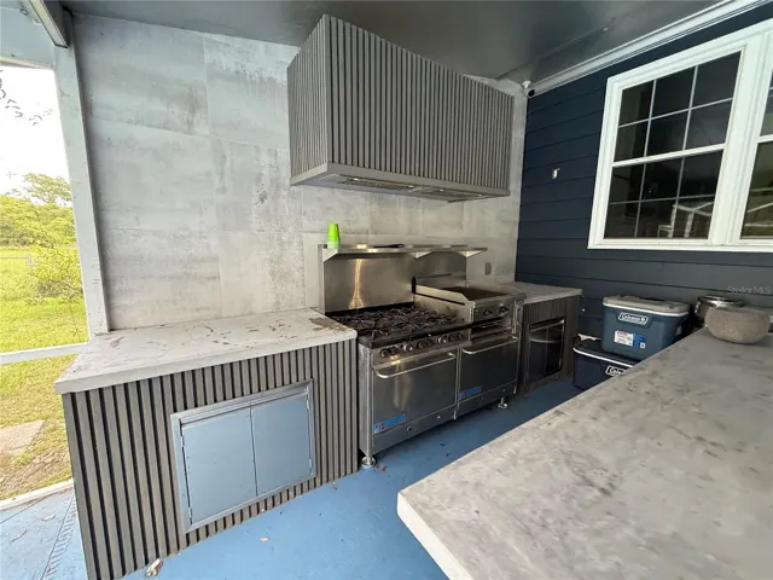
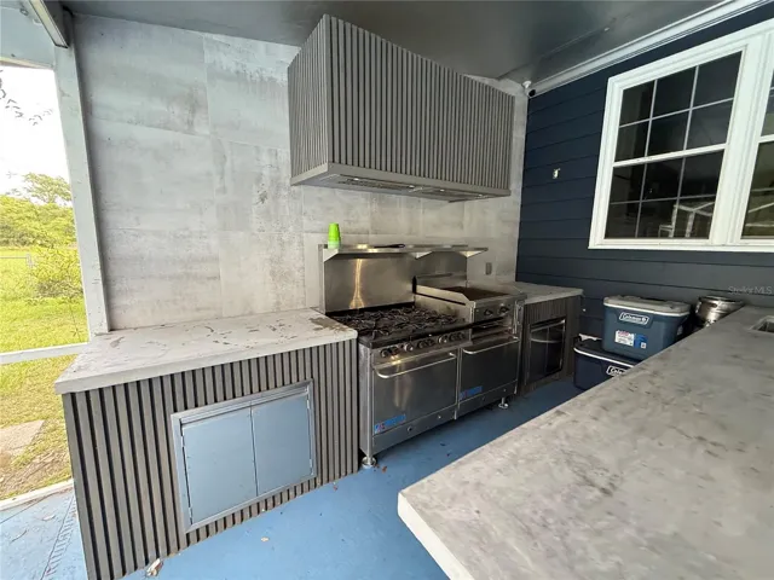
- bowl [704,306,772,344]
